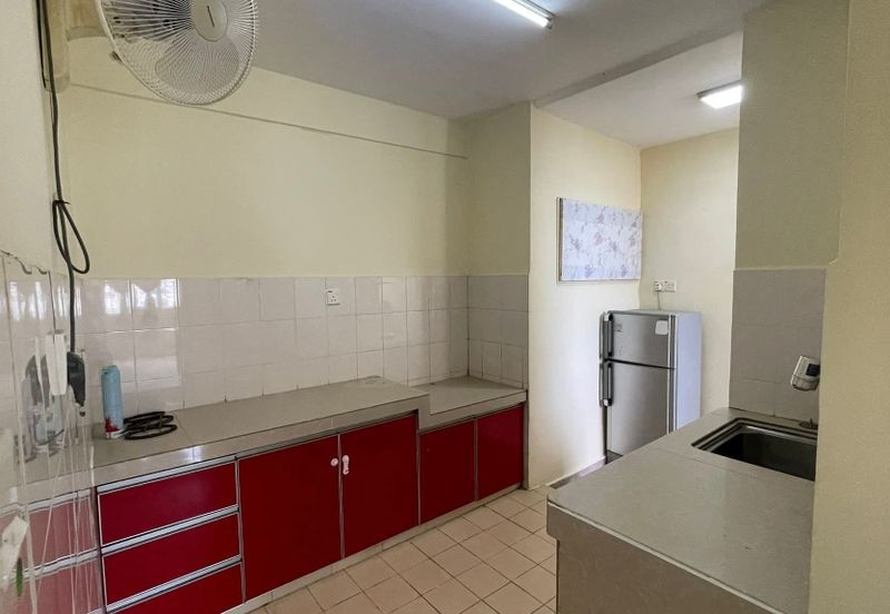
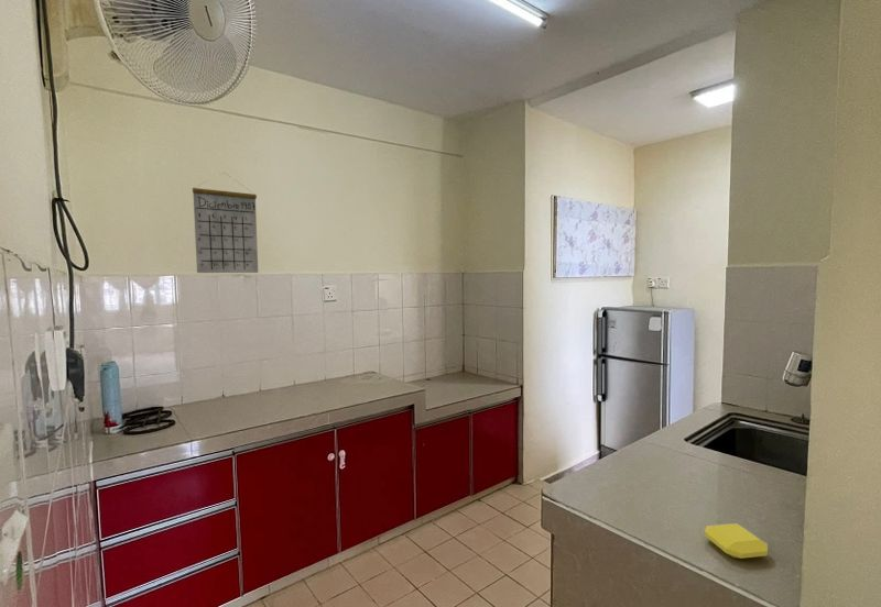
+ calendar [192,170,259,274]
+ soap bar [704,522,769,560]
